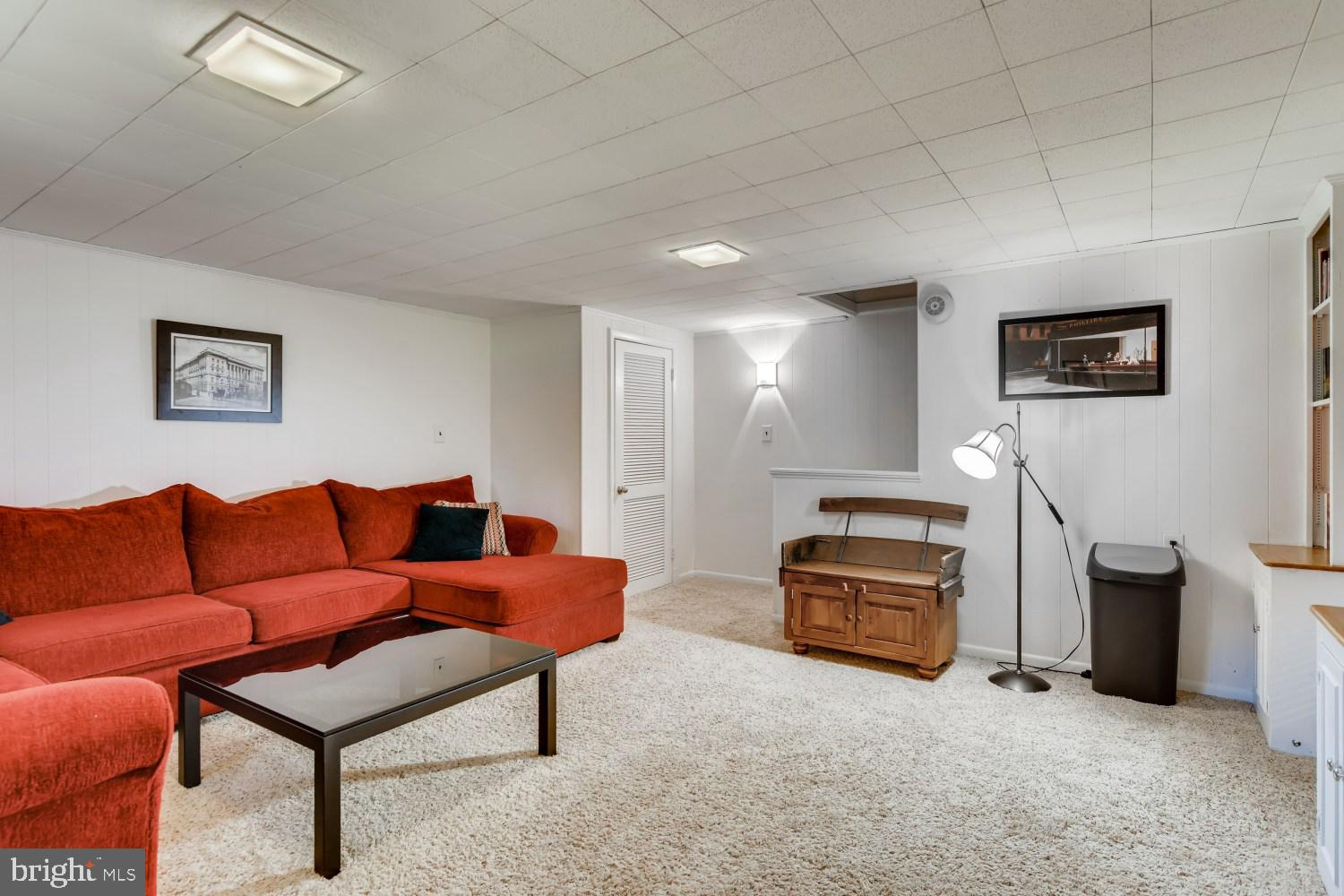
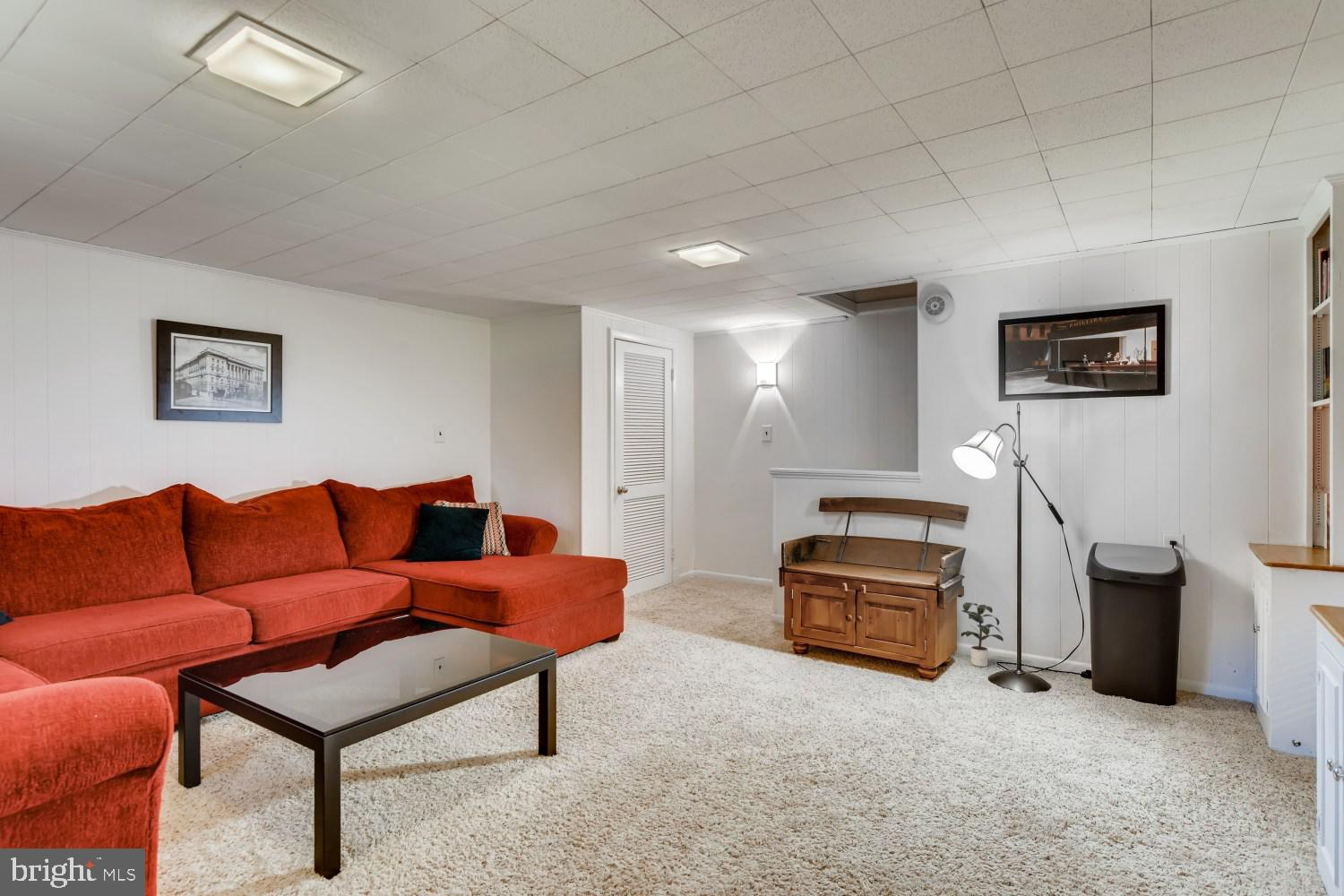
+ potted plant [961,601,1004,668]
